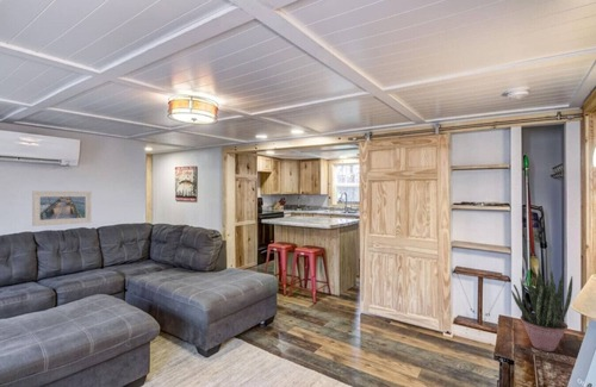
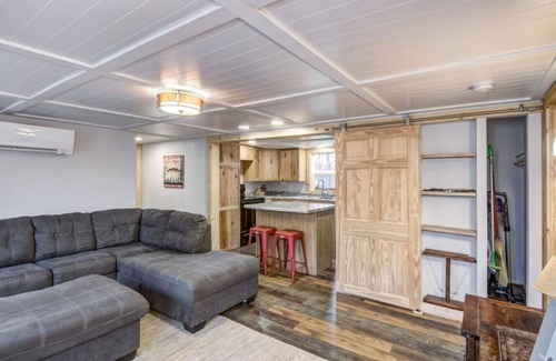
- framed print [31,189,93,227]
- potted plant [510,268,573,352]
